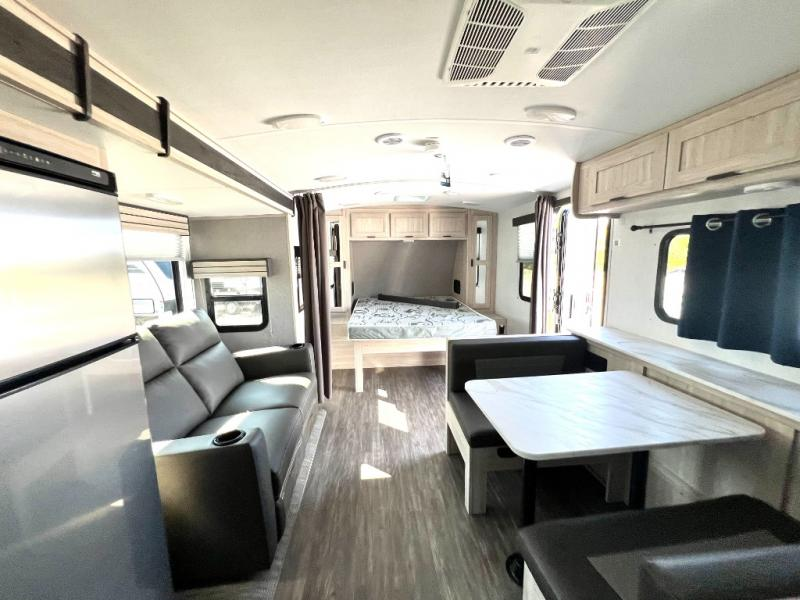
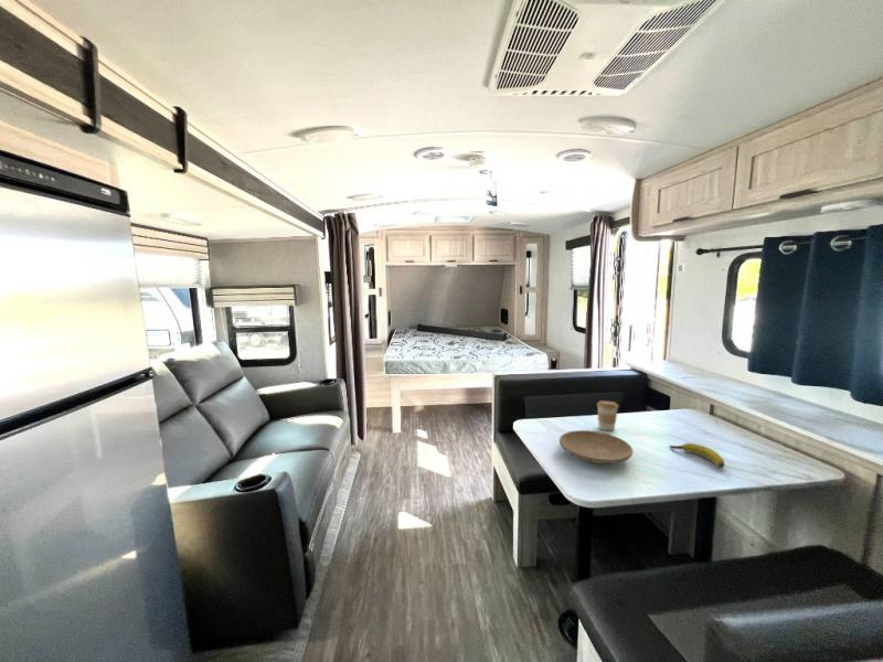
+ coffee cup [596,399,619,431]
+ banana [669,442,726,469]
+ plate [558,429,635,465]
